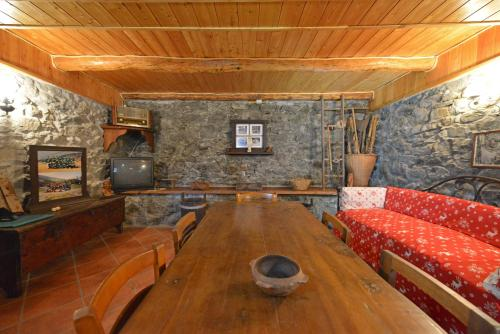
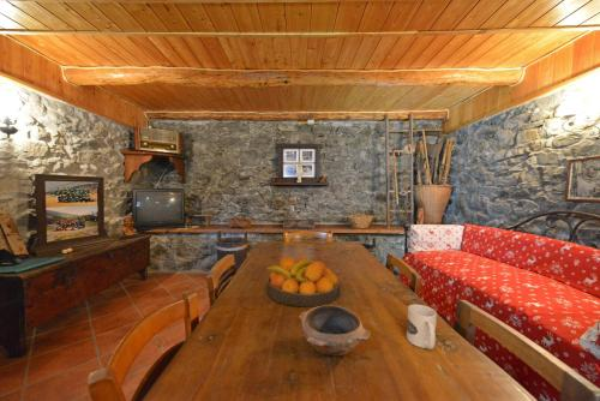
+ fruit bowl [264,256,341,309]
+ mug [406,304,438,351]
